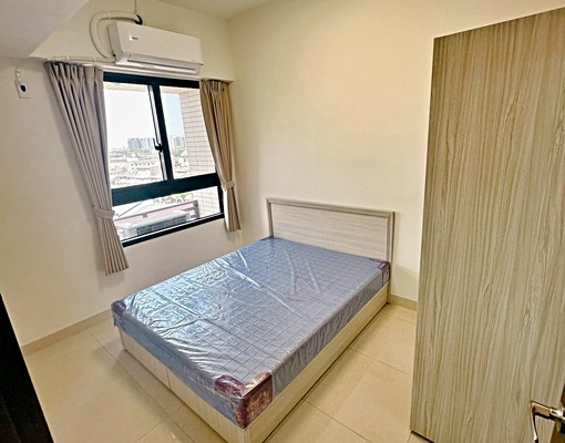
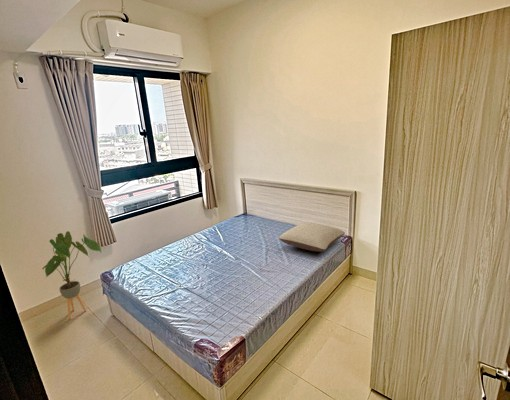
+ house plant [41,230,102,320]
+ pillow [278,221,346,253]
